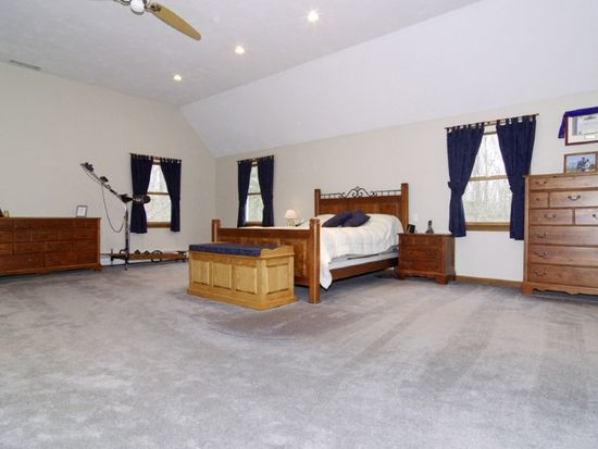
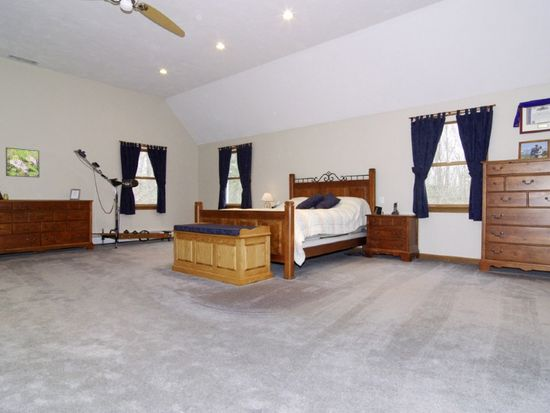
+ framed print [5,147,40,179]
